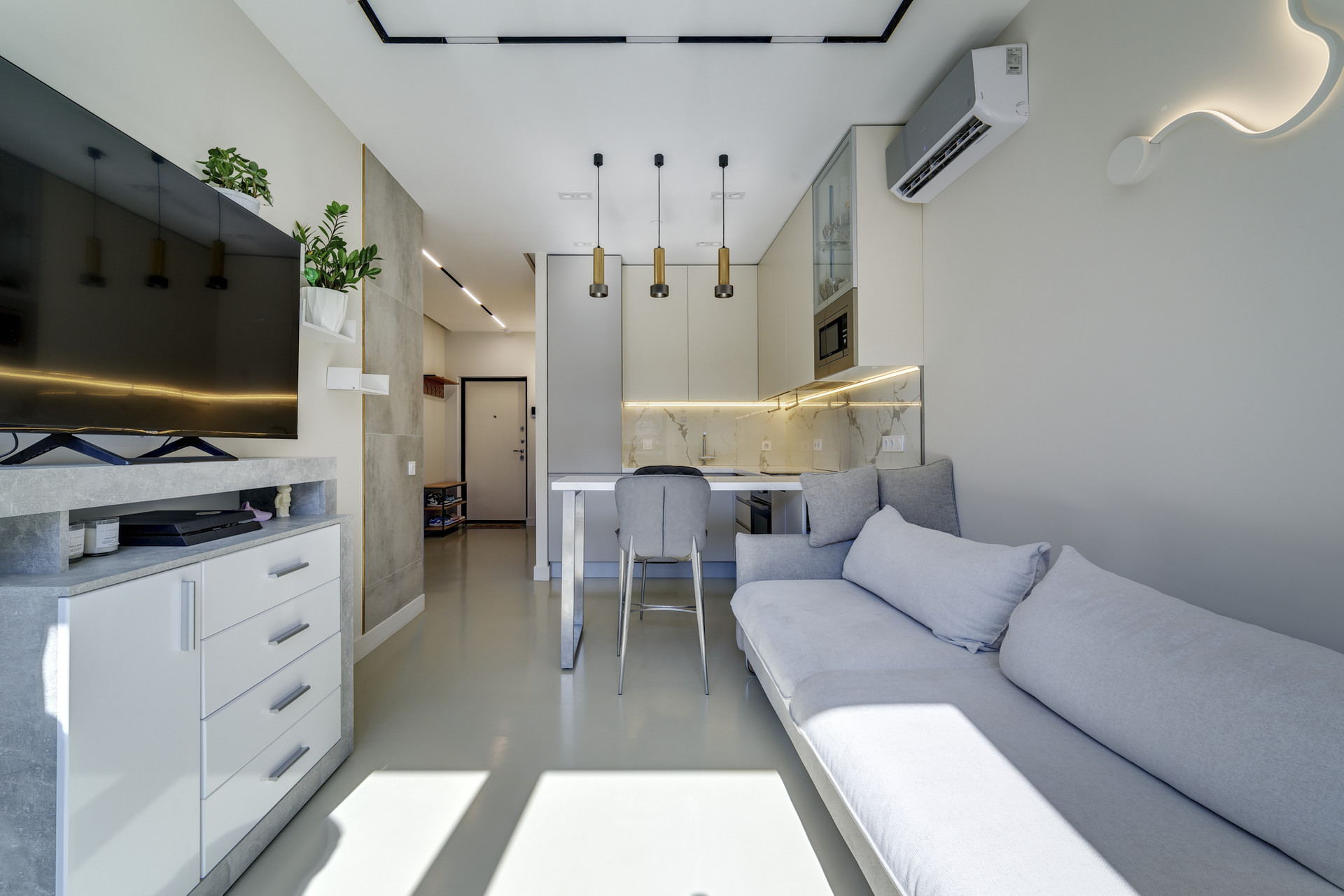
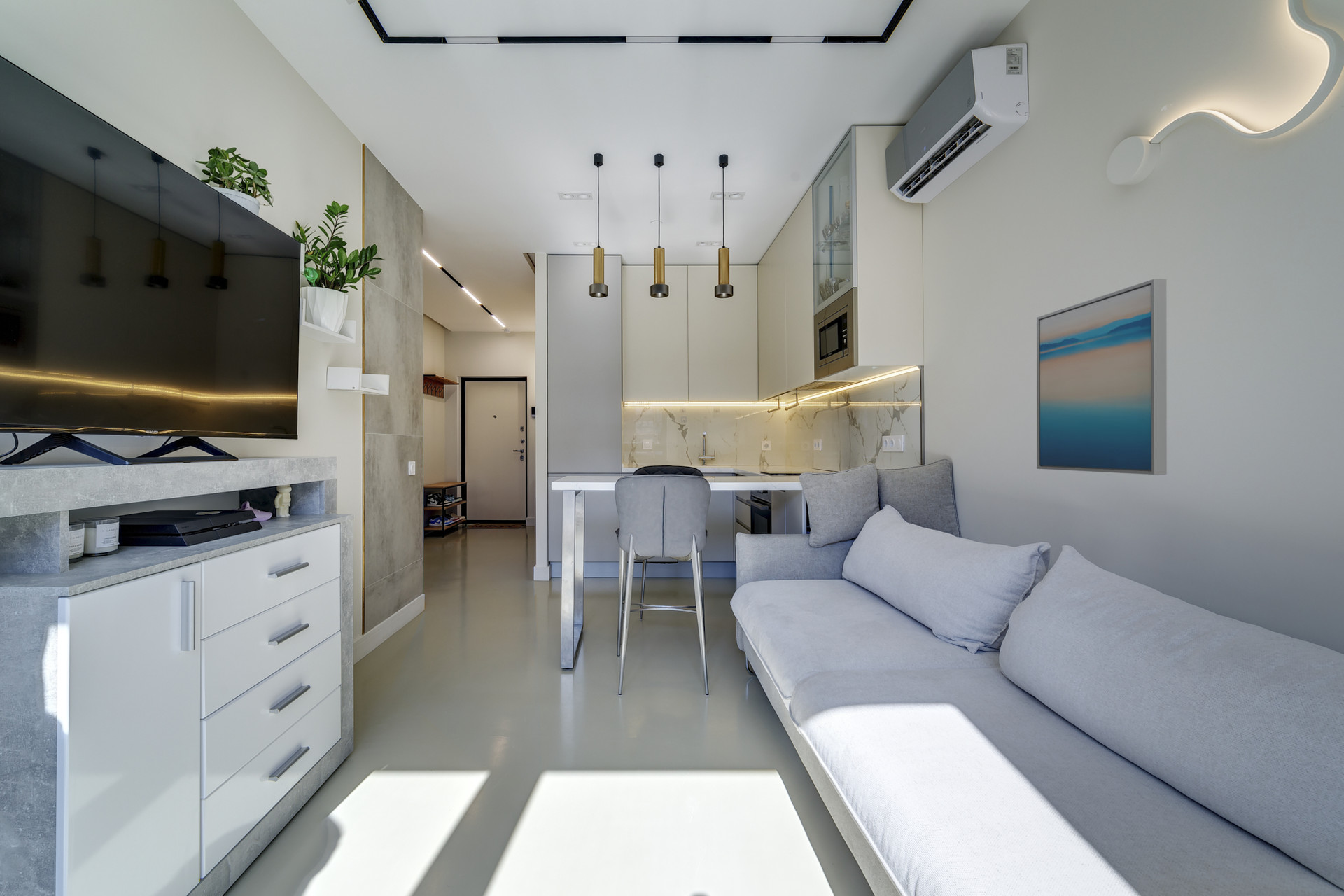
+ wall art [1036,278,1168,475]
